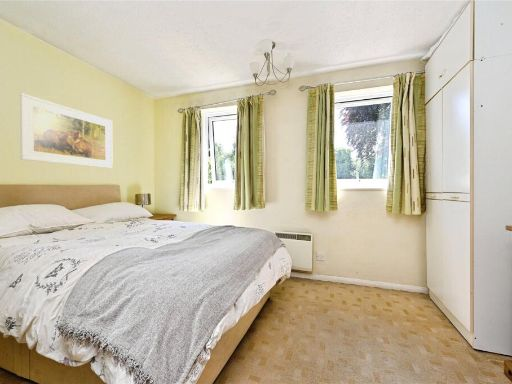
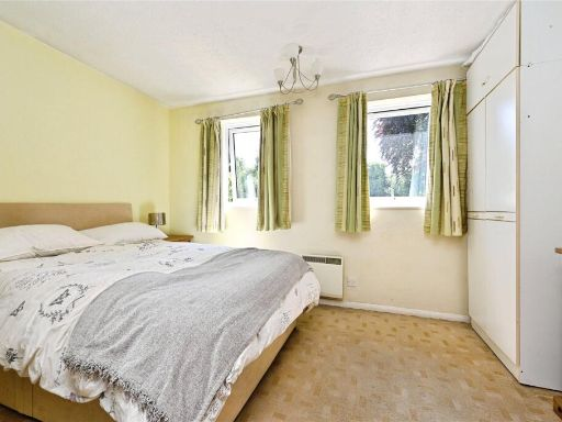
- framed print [19,92,114,169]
